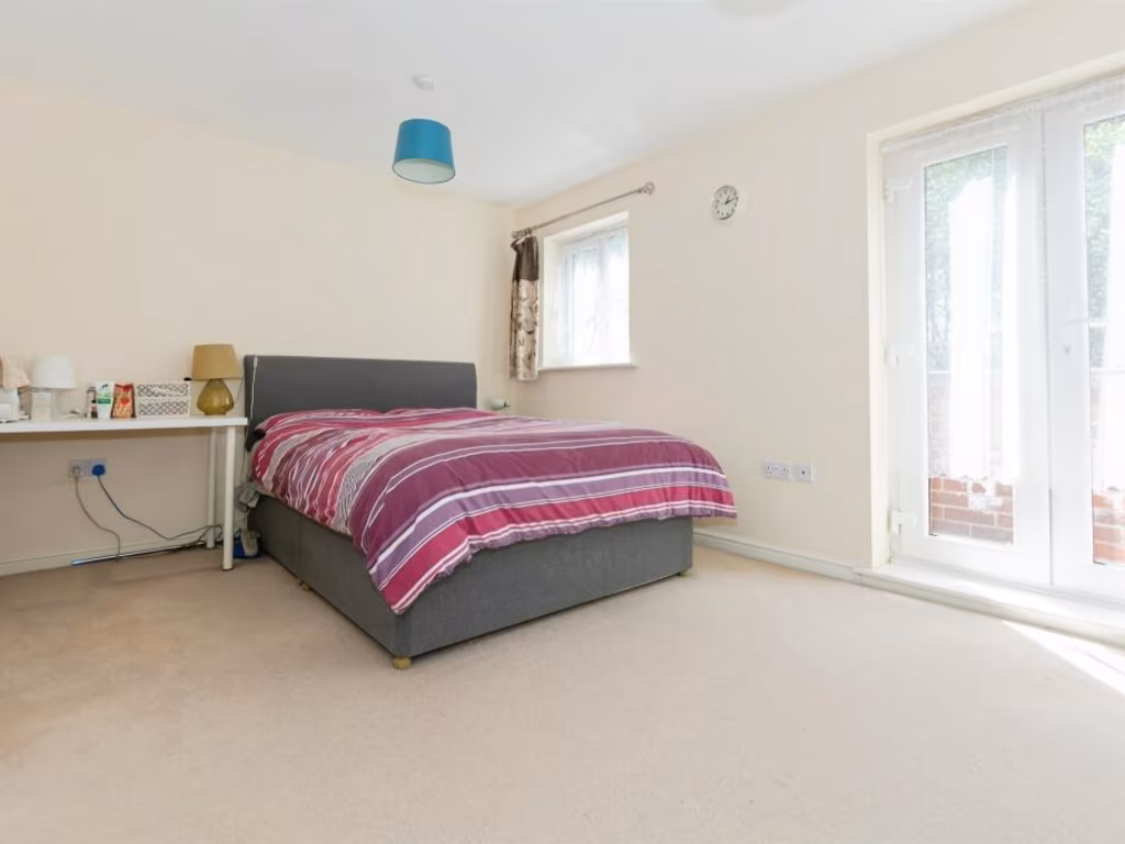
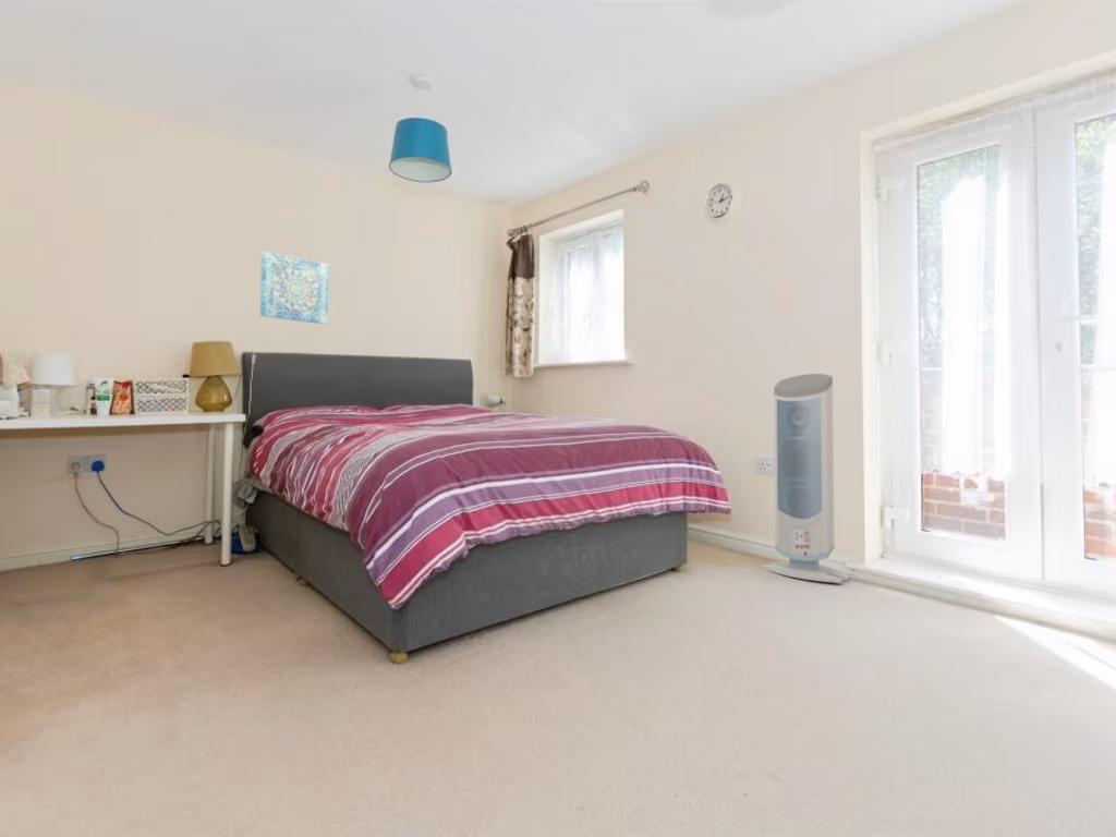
+ air purifier [761,373,851,584]
+ wall art [259,250,330,326]
